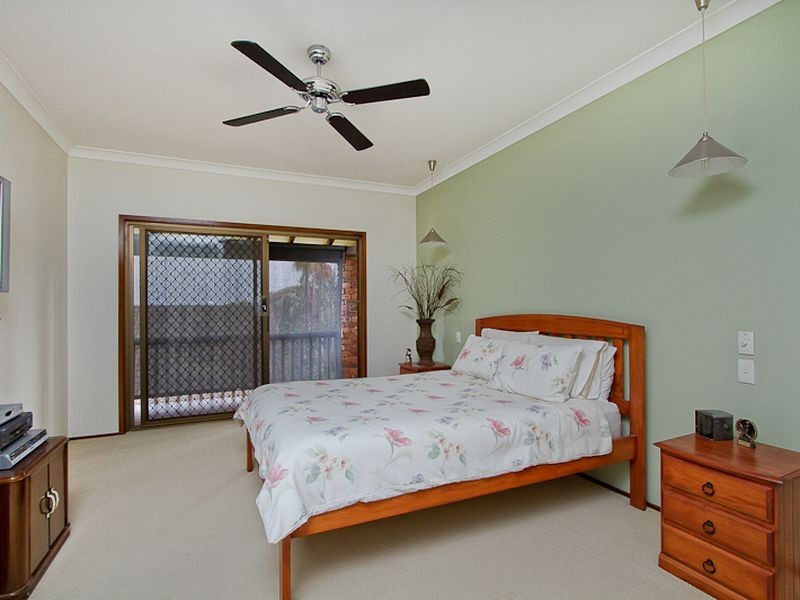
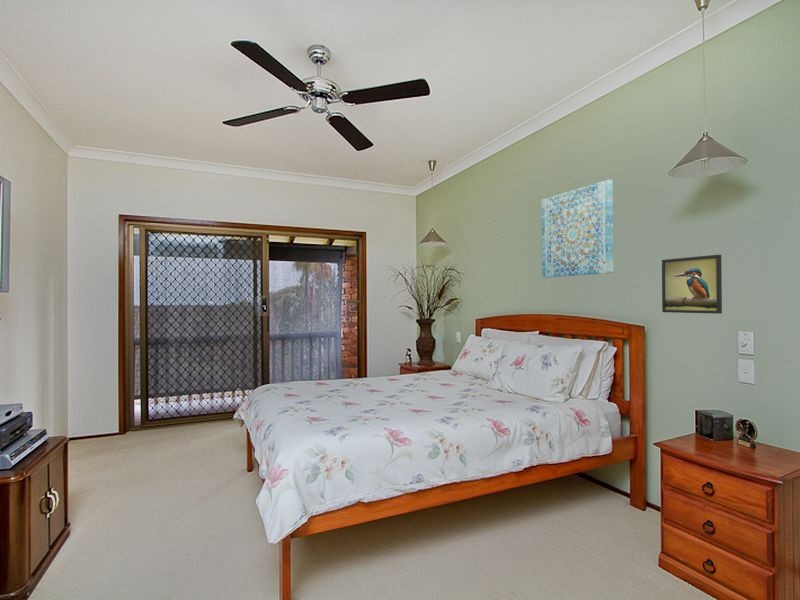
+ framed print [661,254,723,315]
+ wall art [541,179,615,279]
